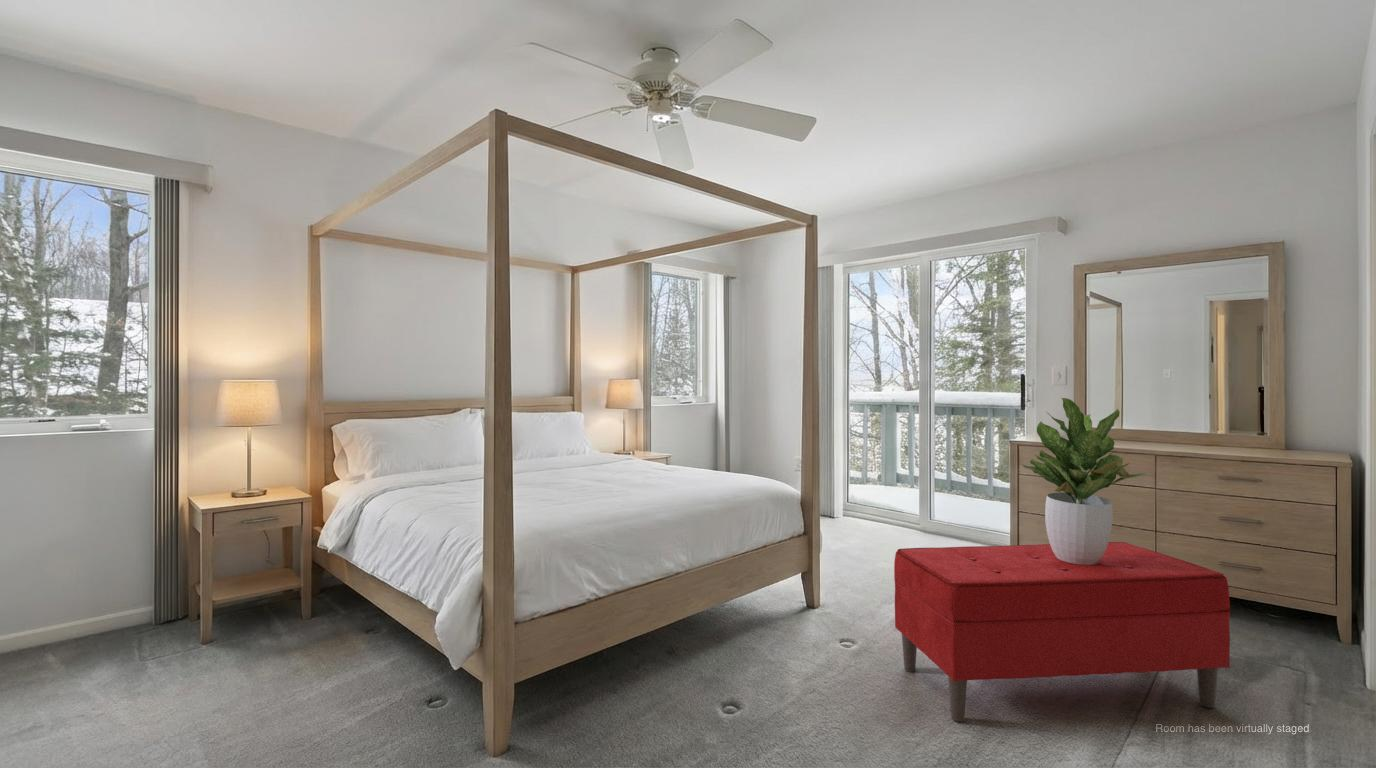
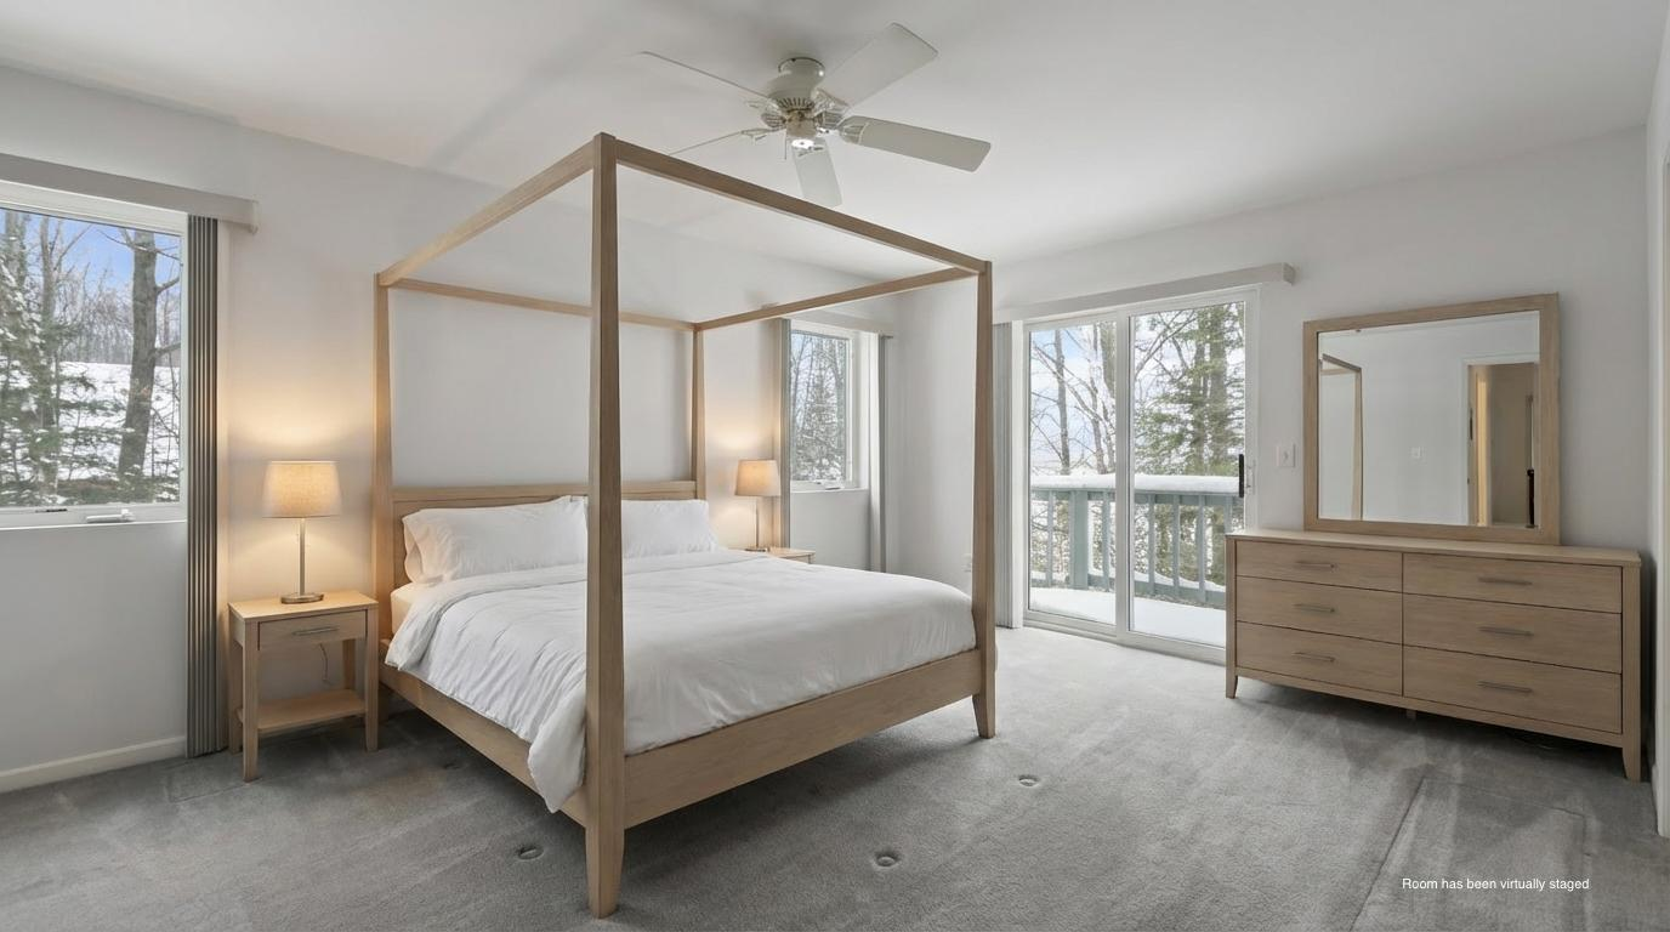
- bench [893,541,1232,723]
- potted plant [1020,397,1146,565]
